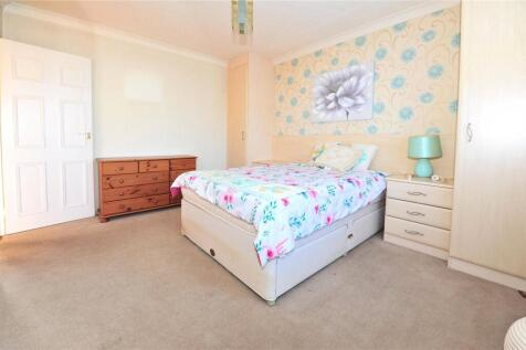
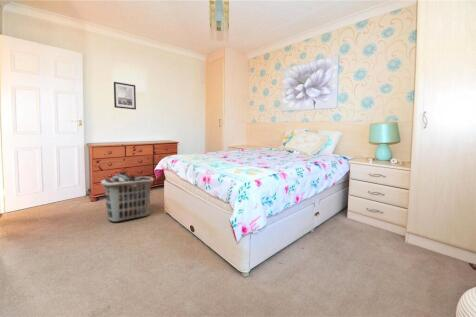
+ clothes hamper [100,171,155,223]
+ wall art [113,81,137,110]
